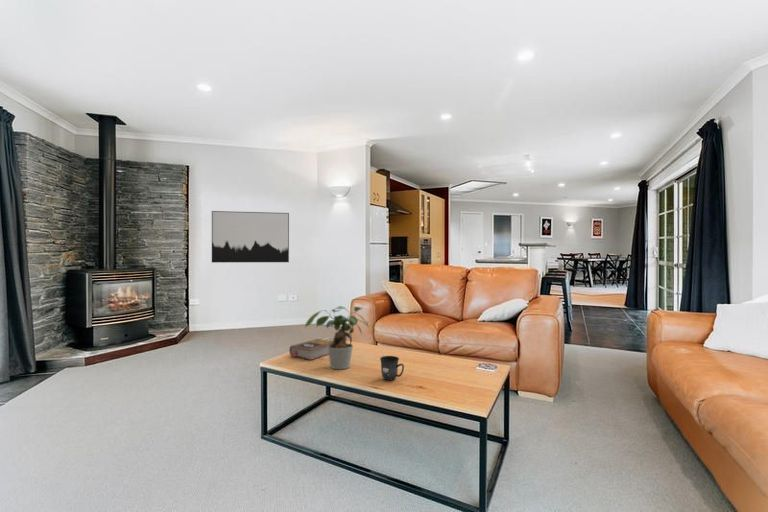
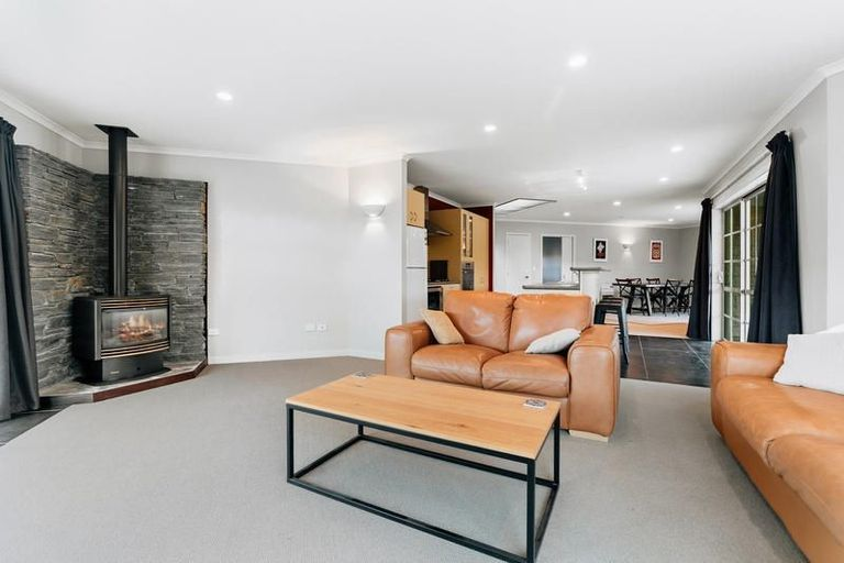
- book [288,338,333,361]
- potted plant [304,305,370,370]
- wall art [211,210,290,263]
- mug [379,355,405,382]
